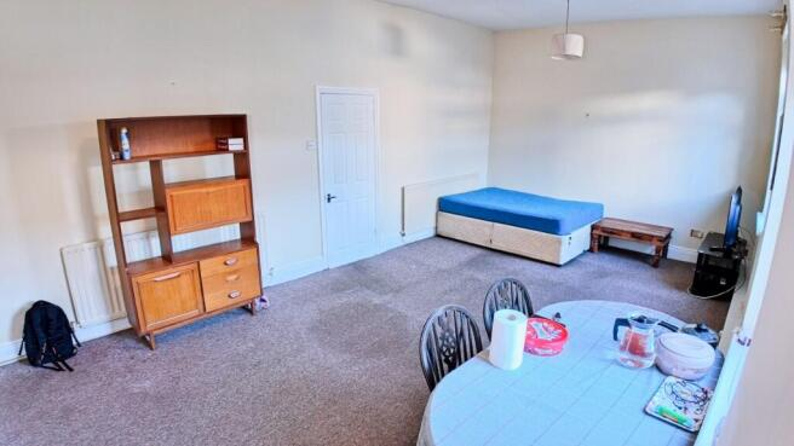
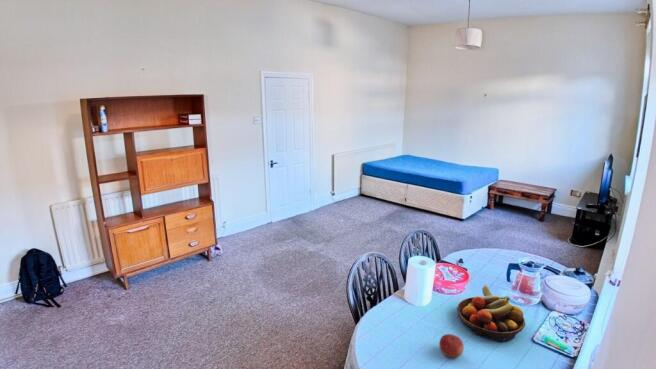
+ fruit bowl [456,284,526,343]
+ fruit [438,333,465,359]
